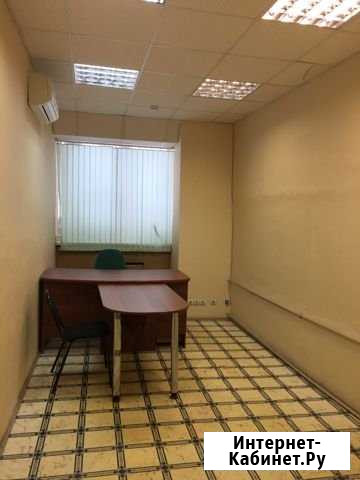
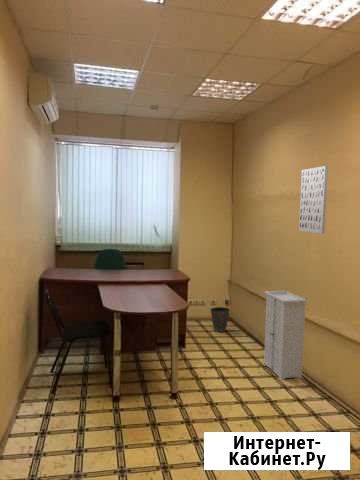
+ waste basket [209,306,231,333]
+ wall art [298,165,329,234]
+ storage cabinet [263,290,308,381]
